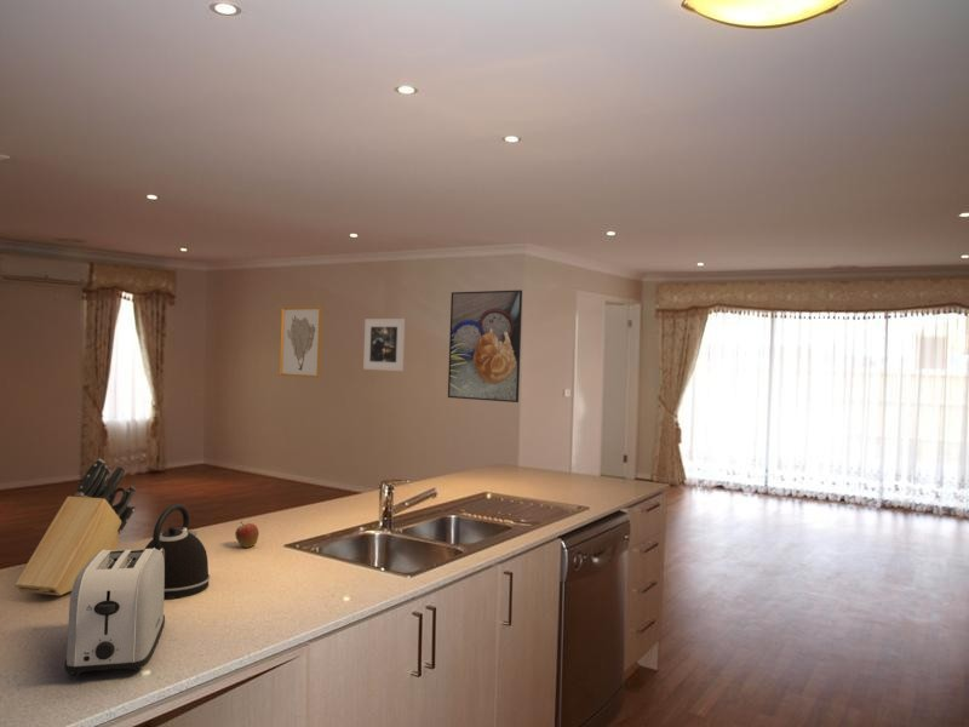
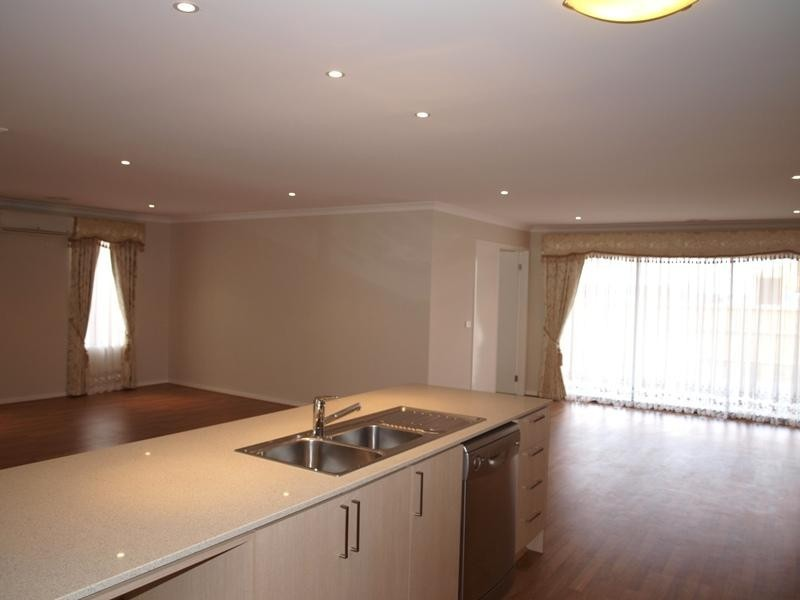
- kettle [144,503,212,600]
- fruit [234,521,260,549]
- knife block [13,458,137,597]
- toaster [63,548,166,676]
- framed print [362,317,406,372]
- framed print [447,288,523,403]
- wall art [279,305,323,379]
